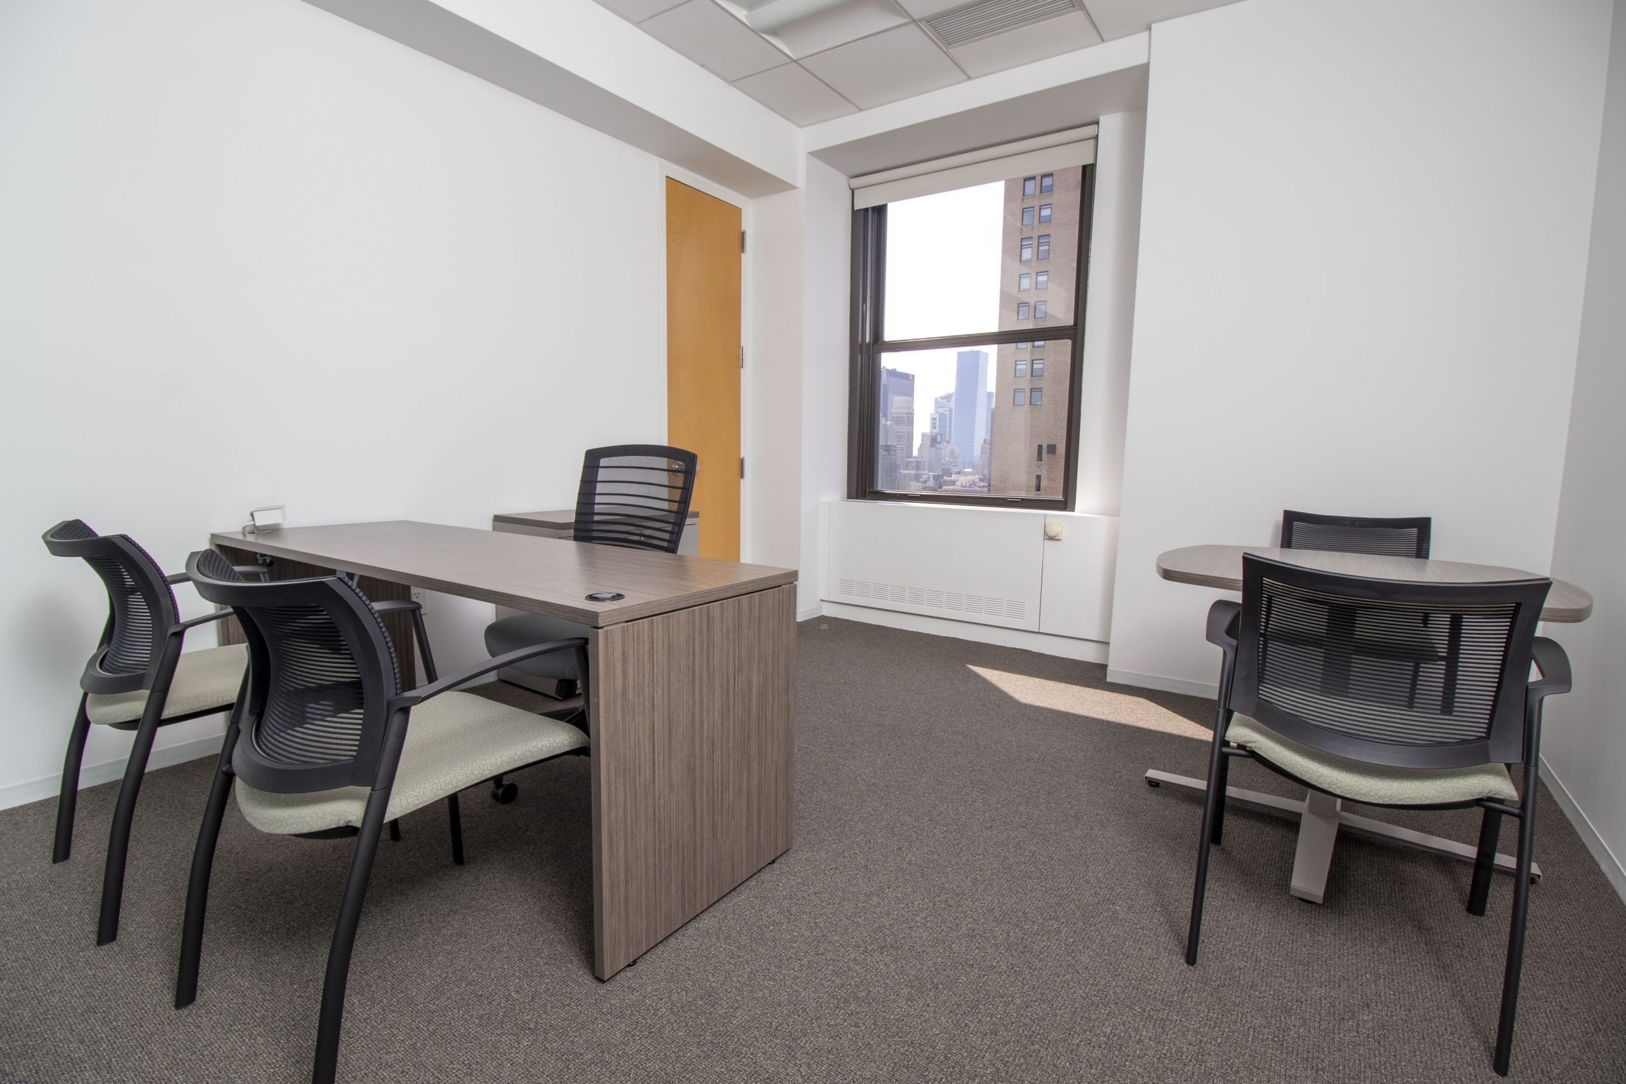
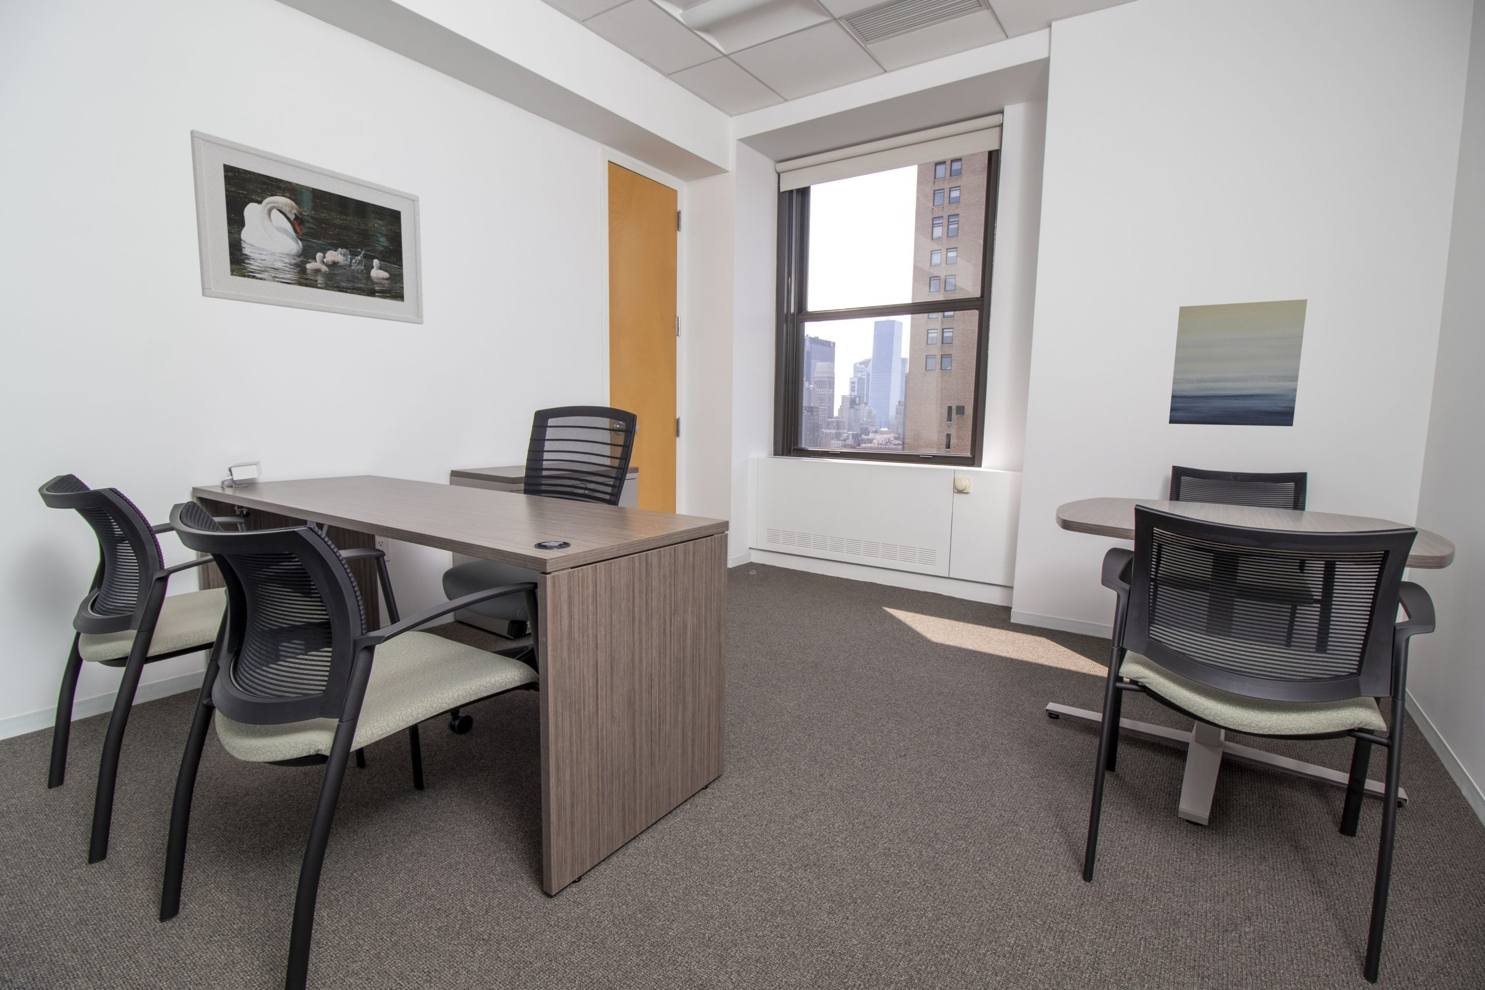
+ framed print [190,129,424,325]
+ wall art [1168,298,1307,426]
